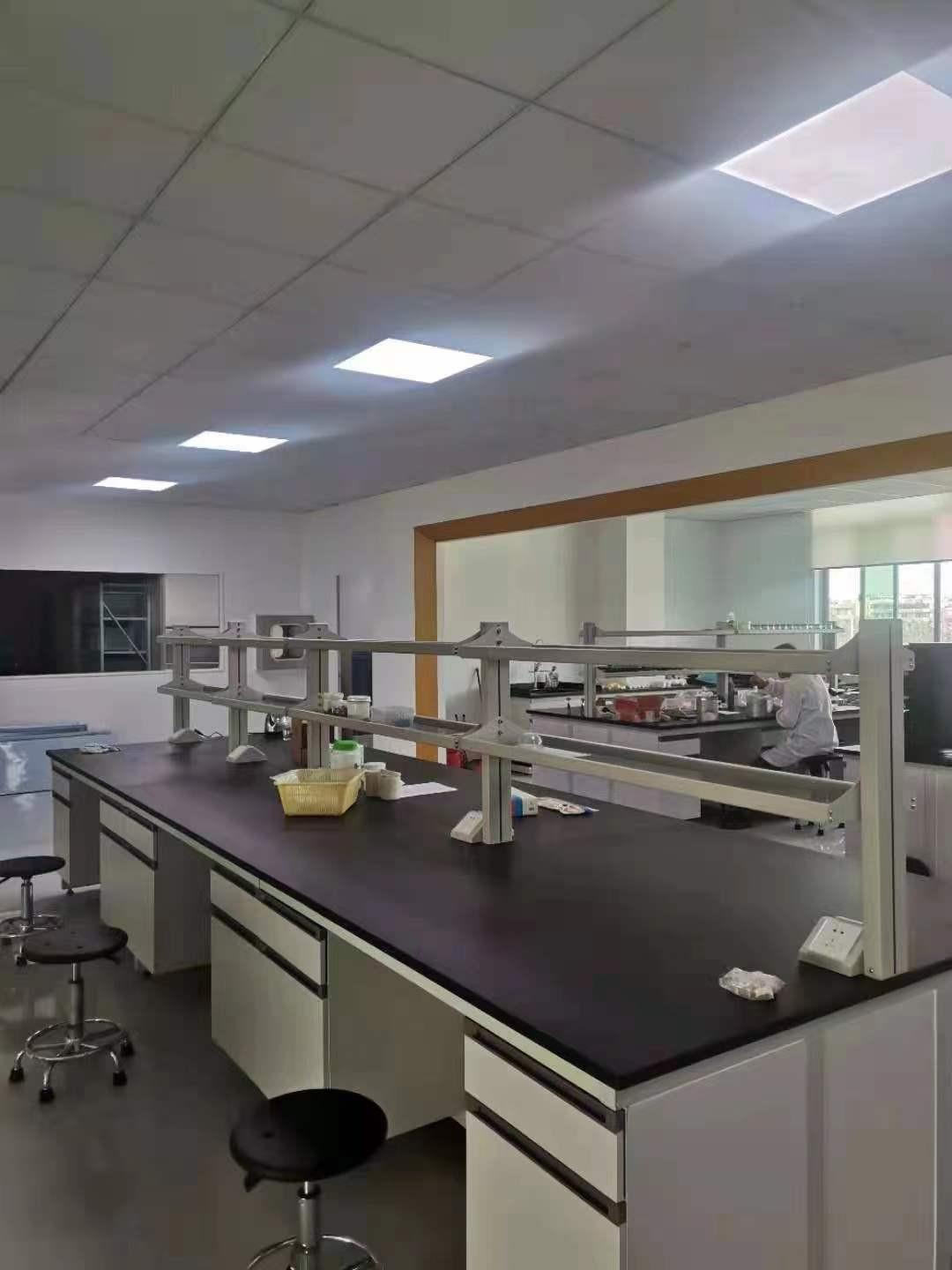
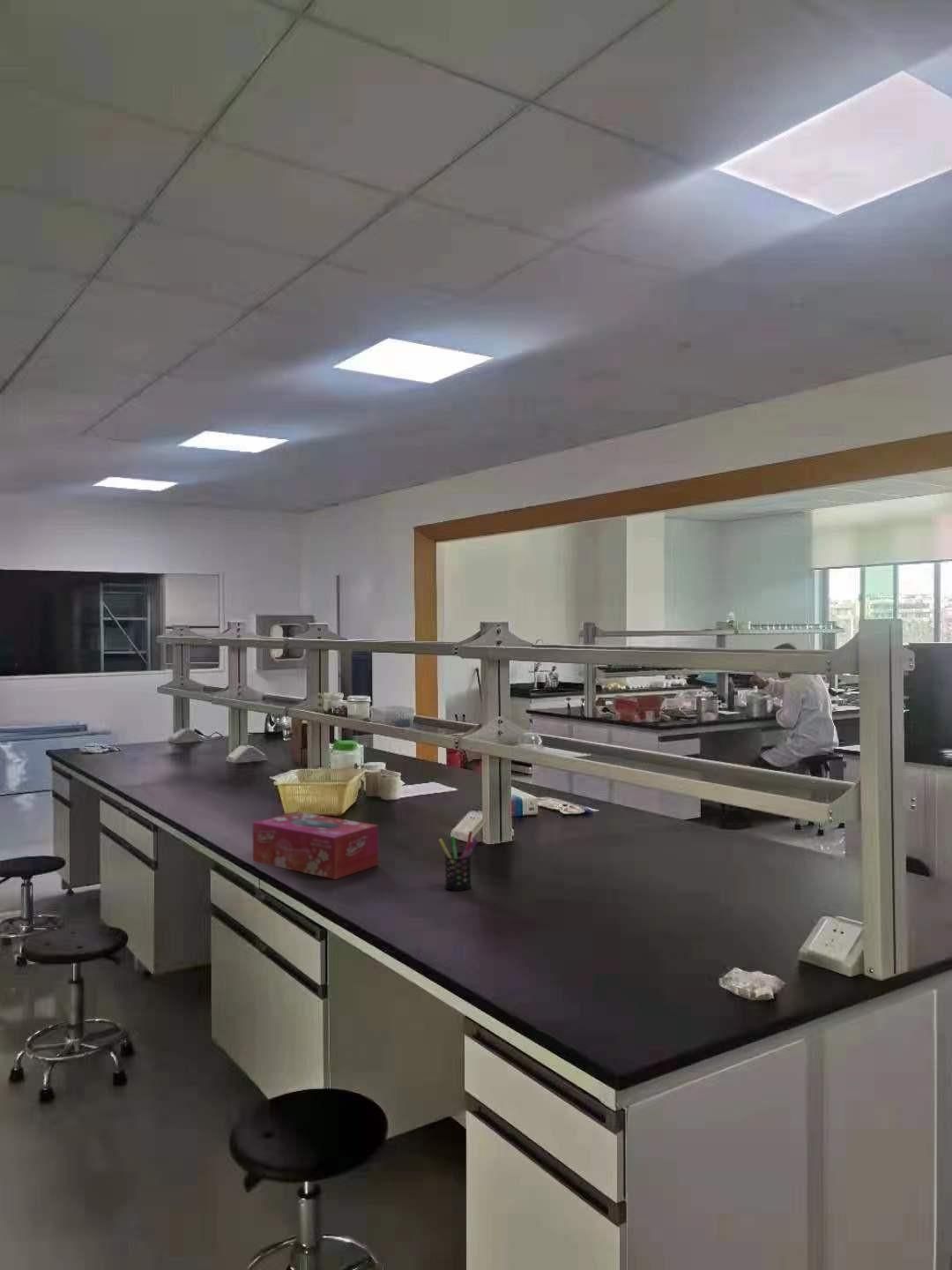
+ pen holder [438,830,479,892]
+ tissue box [251,811,379,880]
